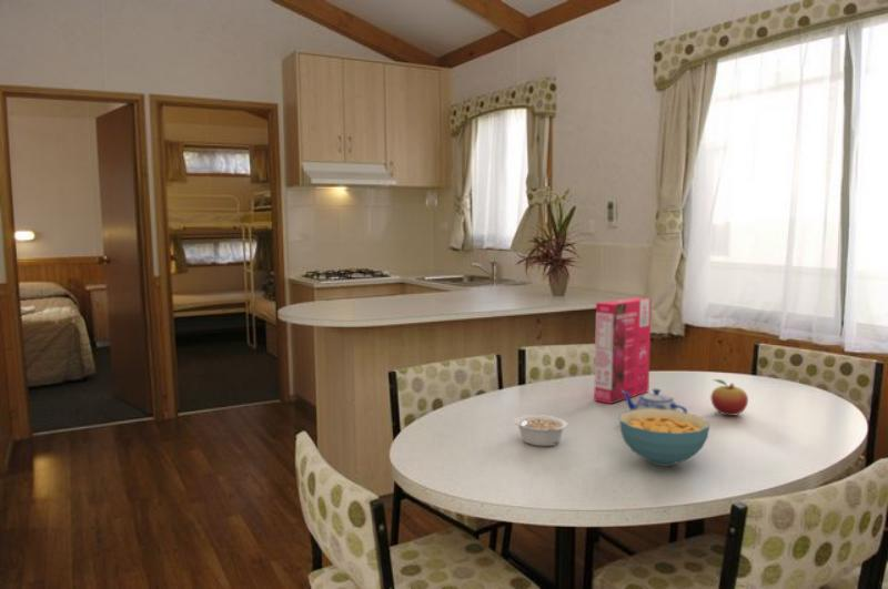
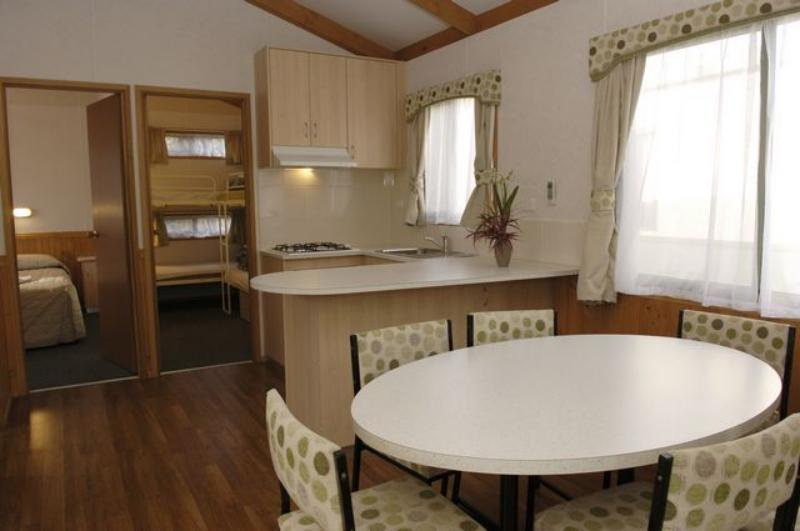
- cereal bowl [618,409,710,467]
- teapot [622,388,688,413]
- legume [513,414,568,447]
- cereal box [593,296,653,405]
- fruit [709,378,749,417]
